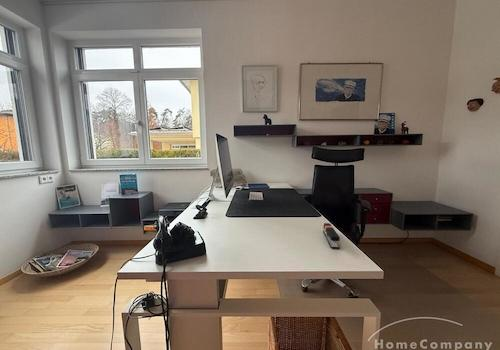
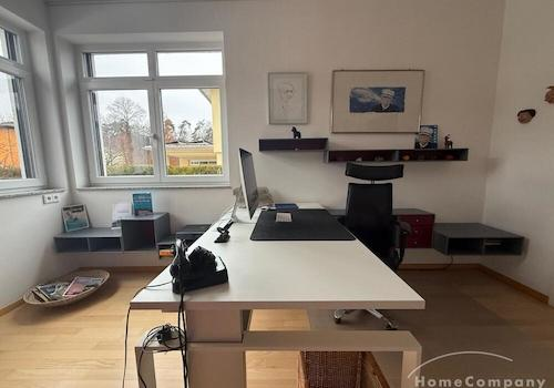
- stapler [322,222,341,250]
